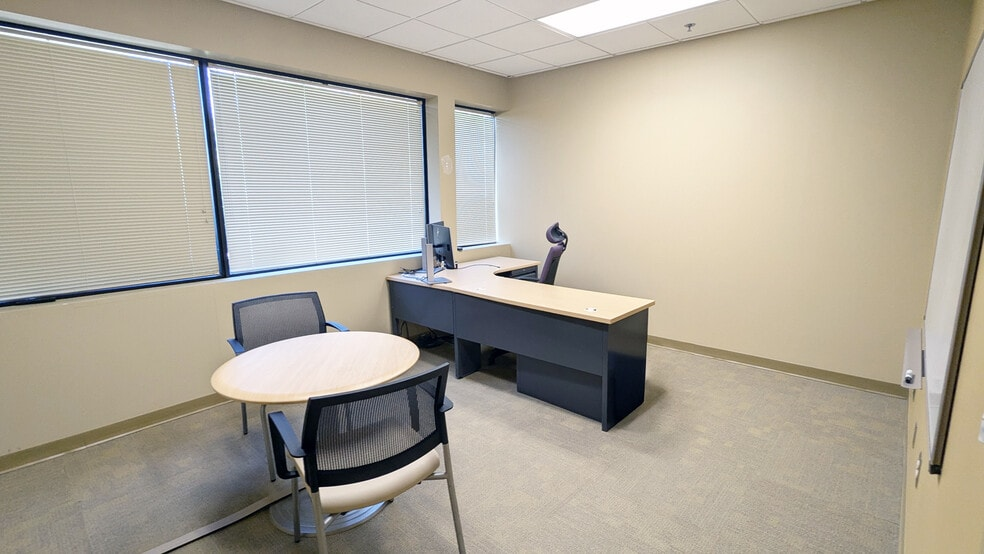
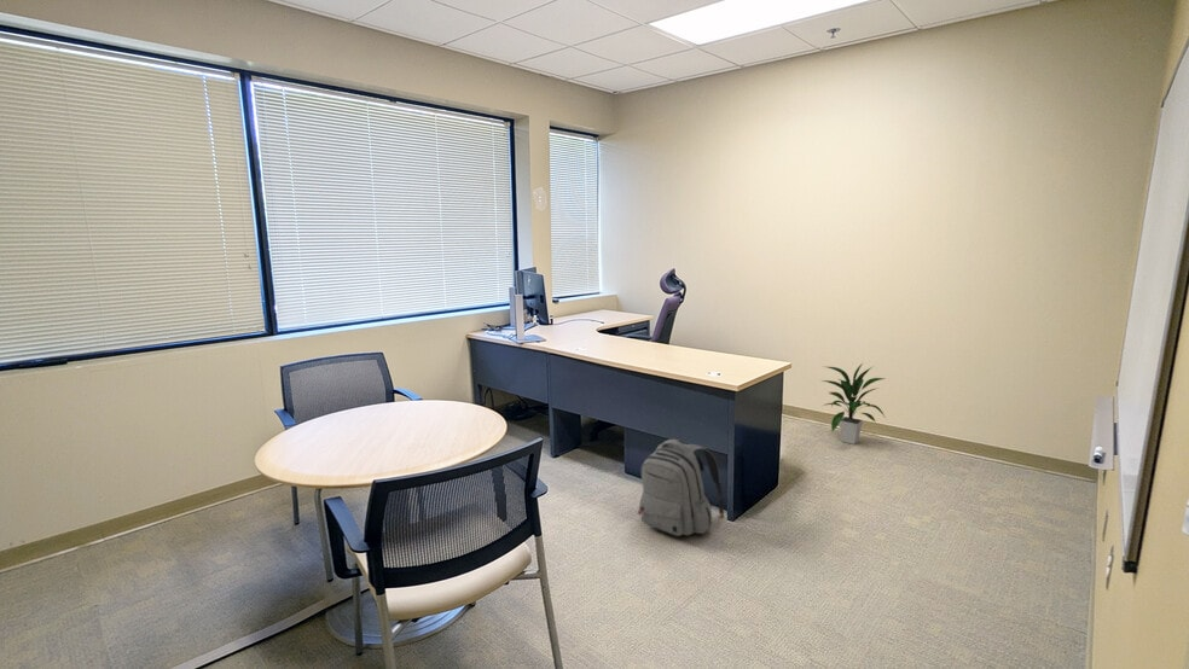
+ indoor plant [820,362,887,446]
+ backpack [636,438,725,537]
